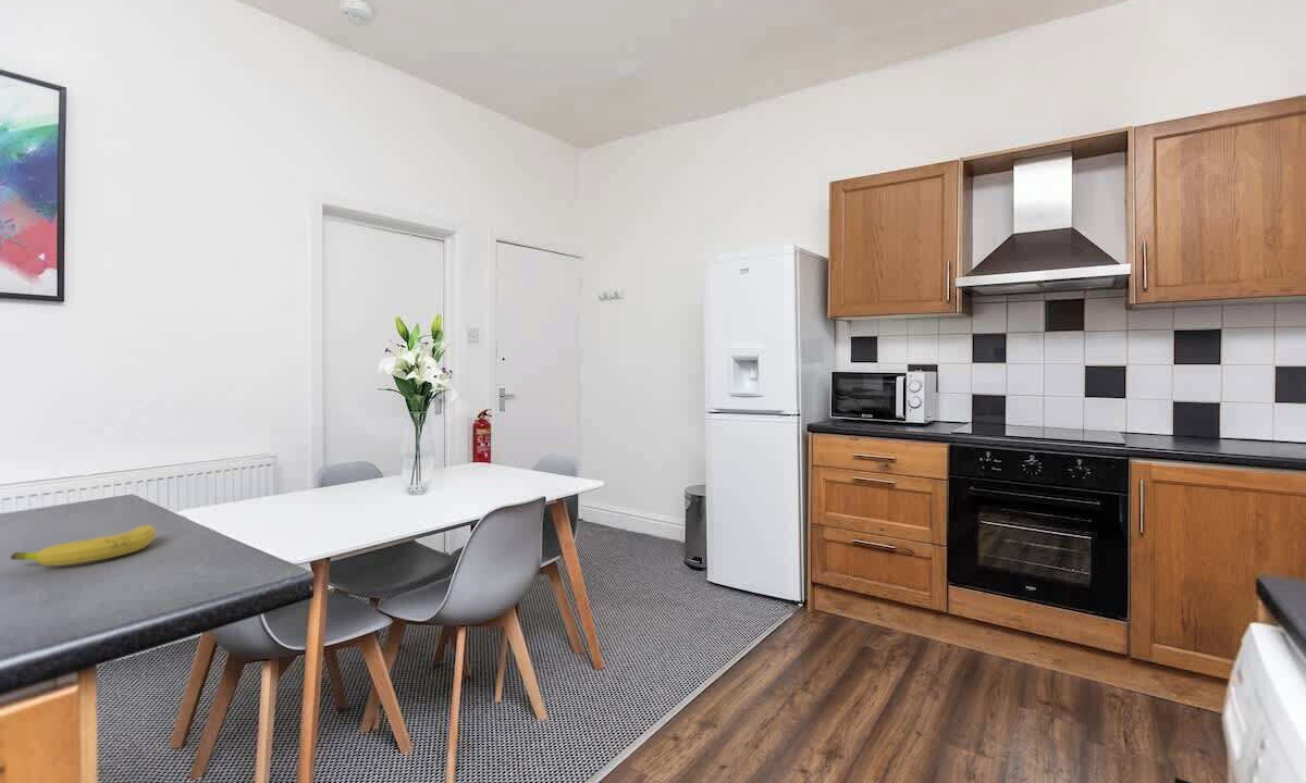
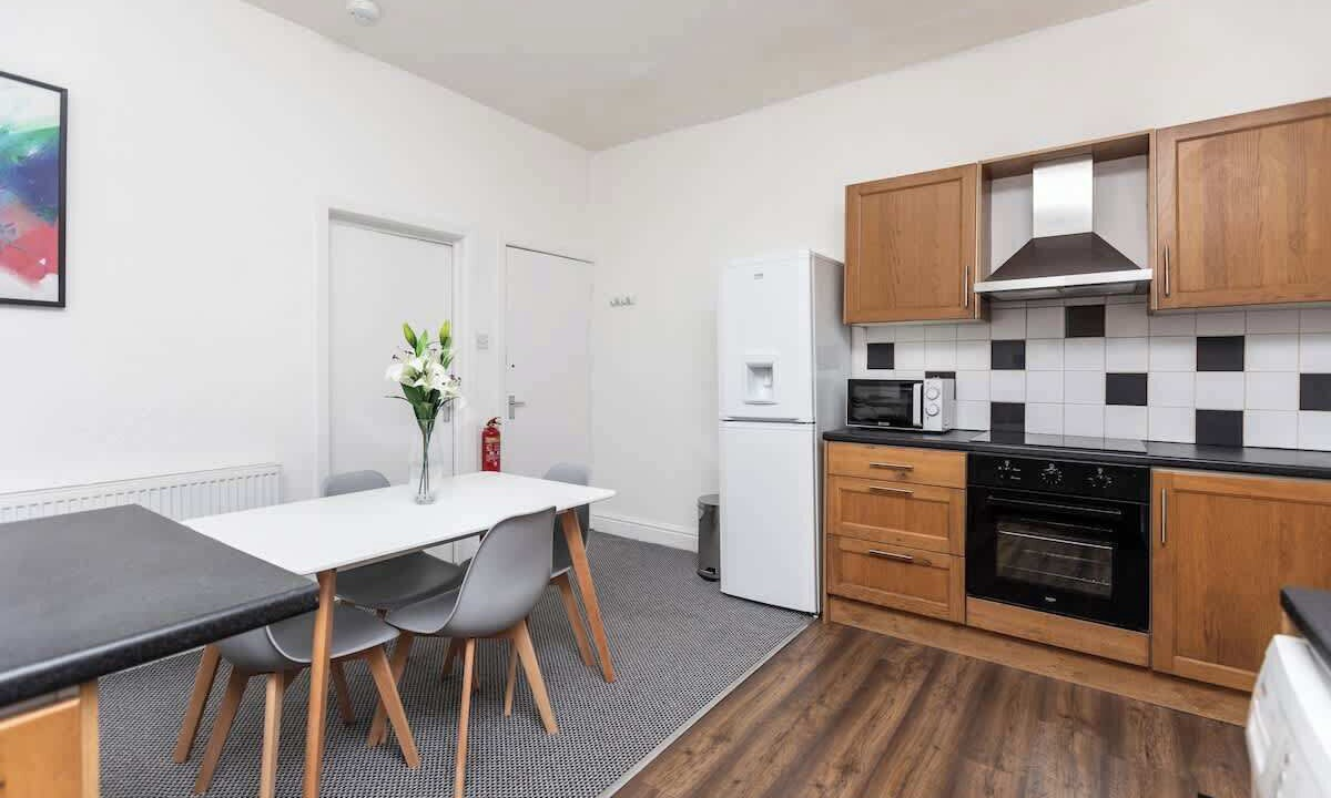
- fruit [10,524,157,567]
